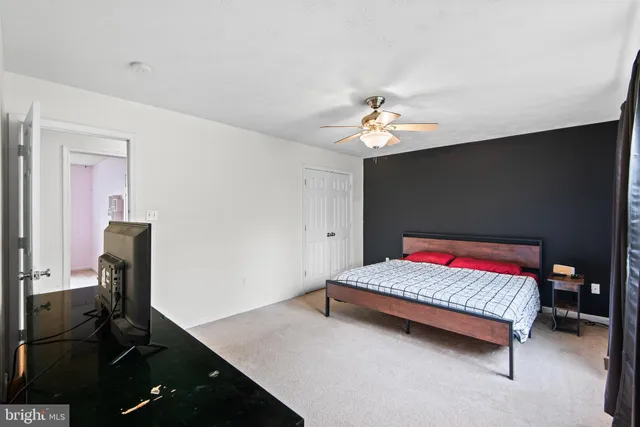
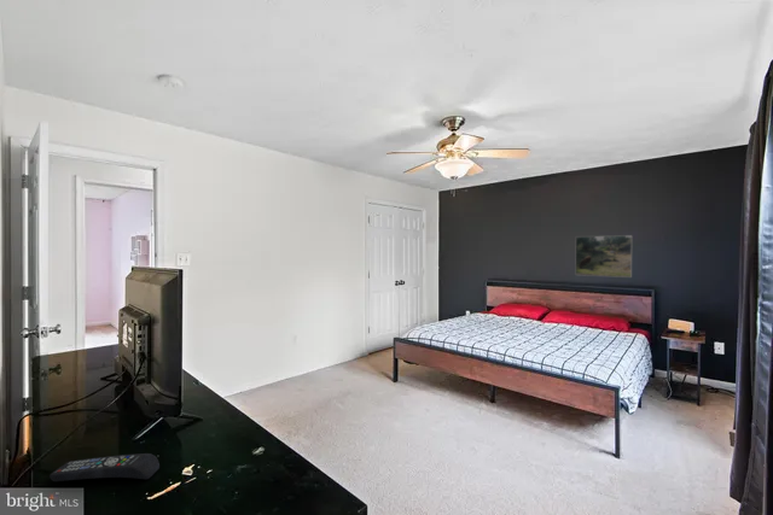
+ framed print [574,234,634,279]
+ remote control [48,452,161,482]
